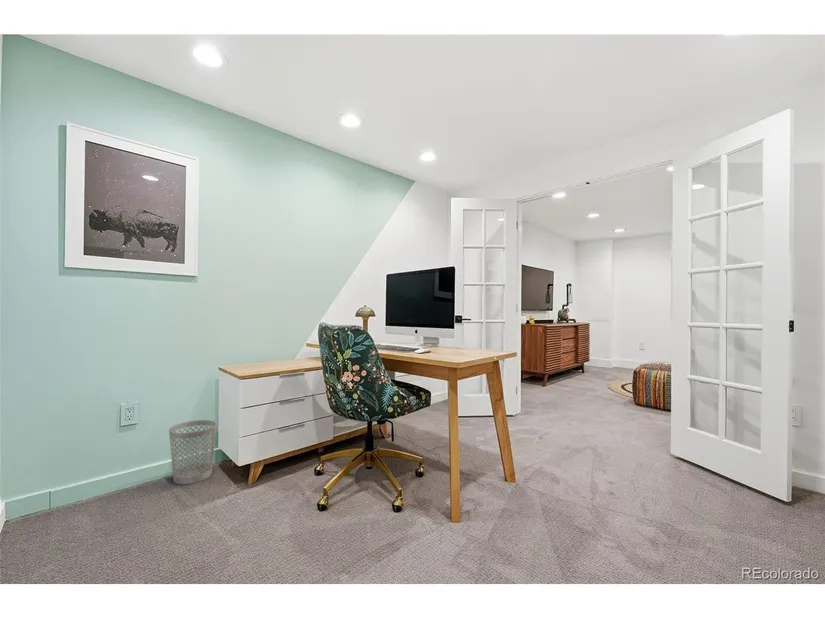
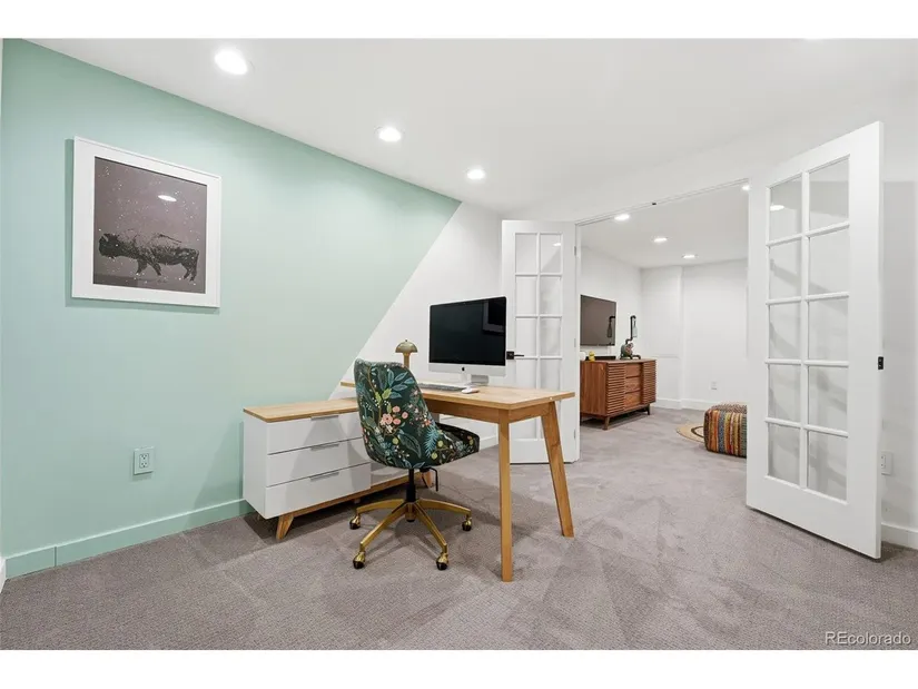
- wastebasket [168,419,218,485]
